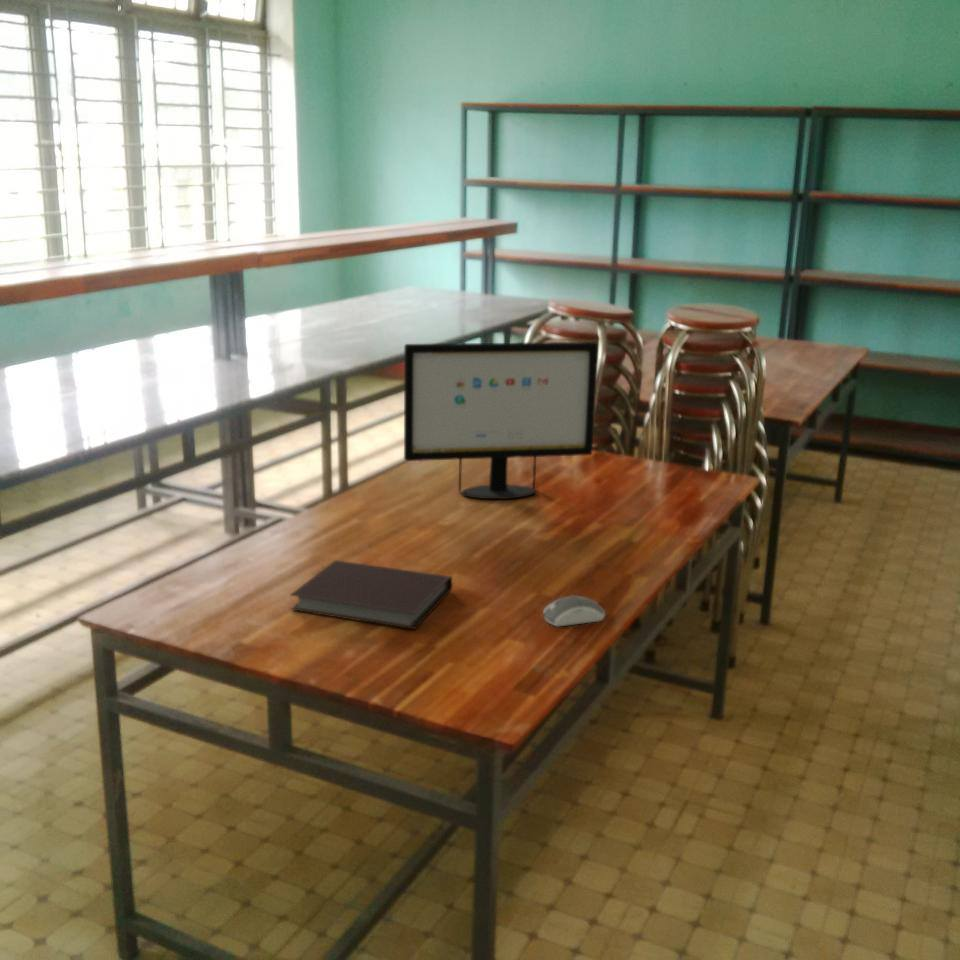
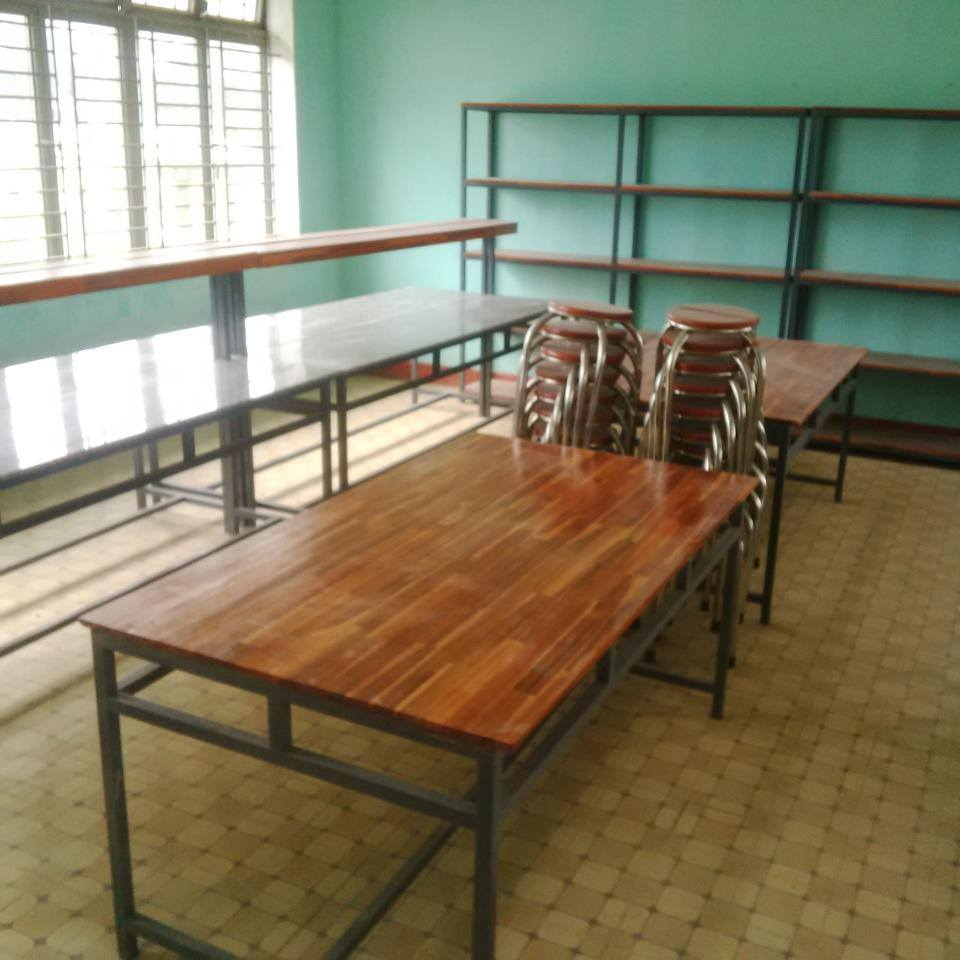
- computer monitor [403,341,599,500]
- notebook [289,559,453,630]
- computer mouse [542,595,606,627]
